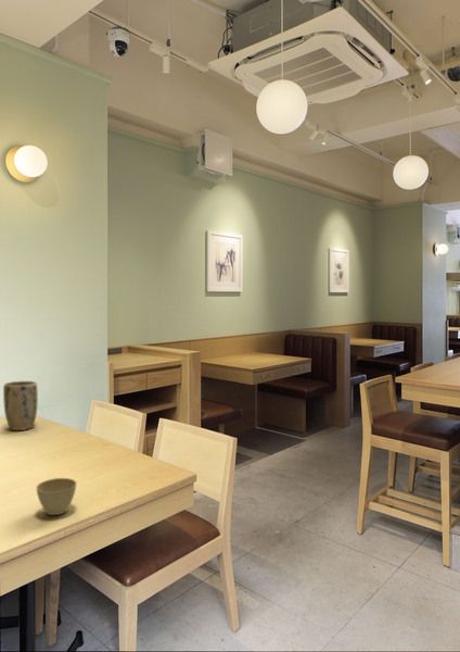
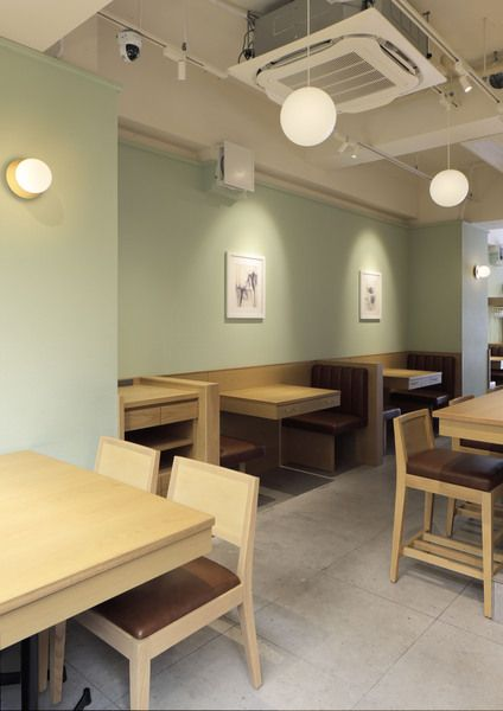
- plant pot [2,380,39,431]
- flower pot [35,477,78,516]
